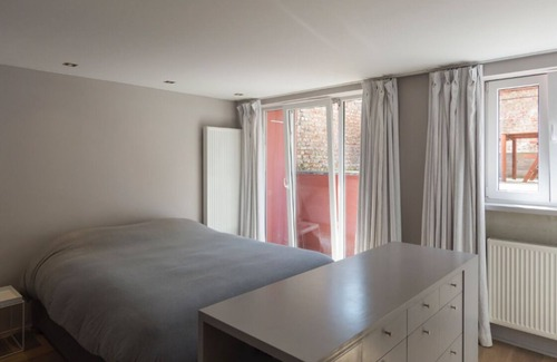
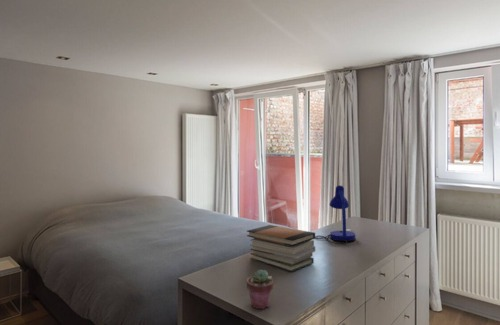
+ desk lamp [315,184,357,245]
+ book stack [246,224,316,273]
+ potted succulent [246,269,274,310]
